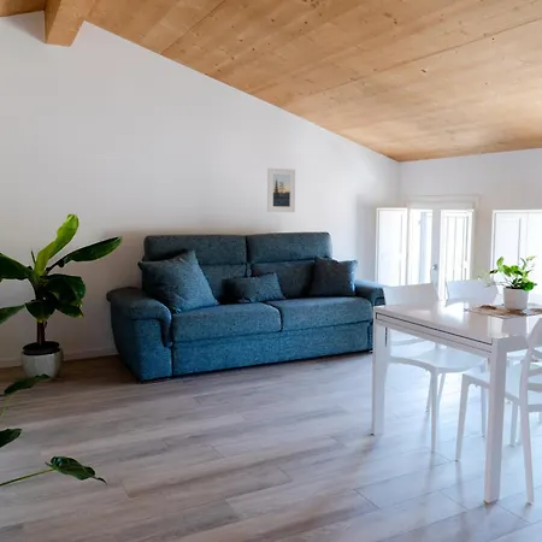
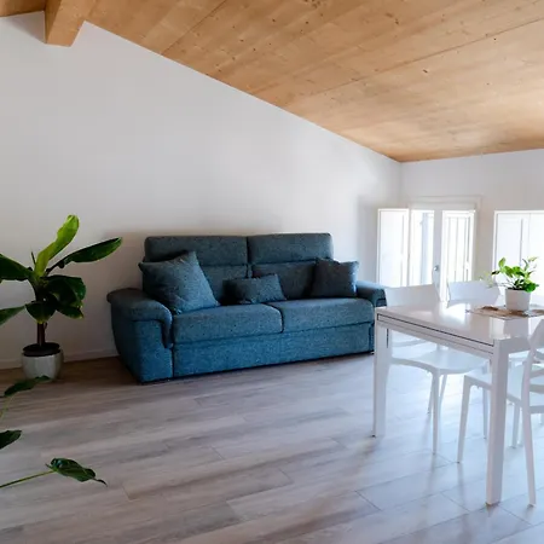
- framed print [266,167,296,213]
